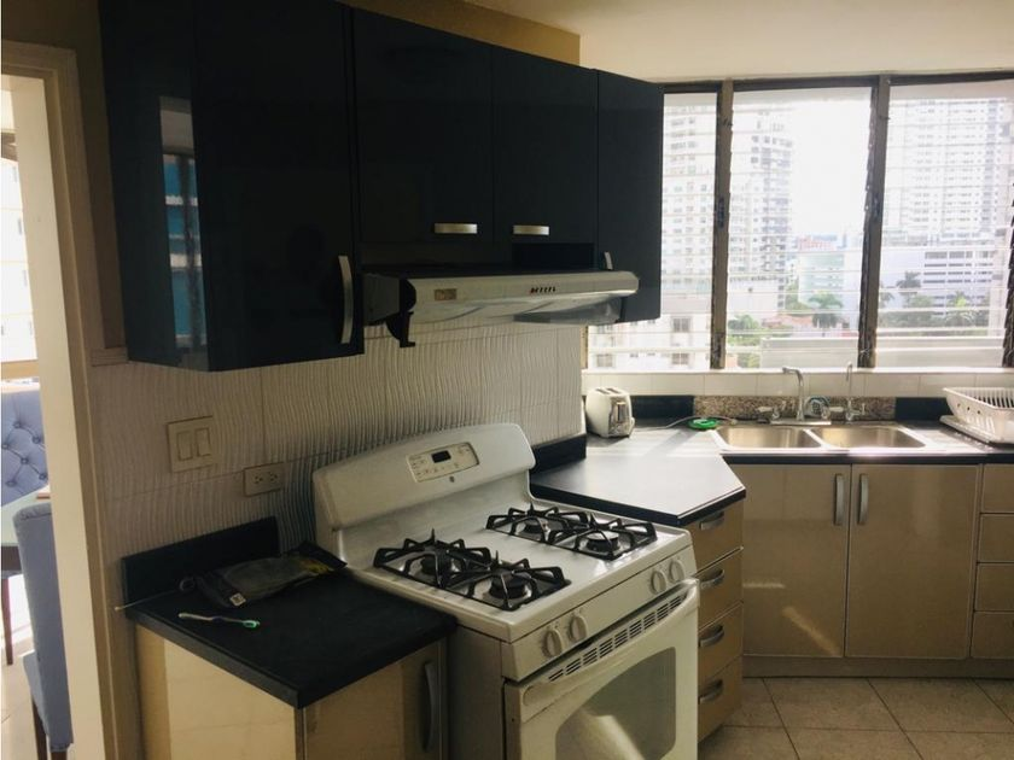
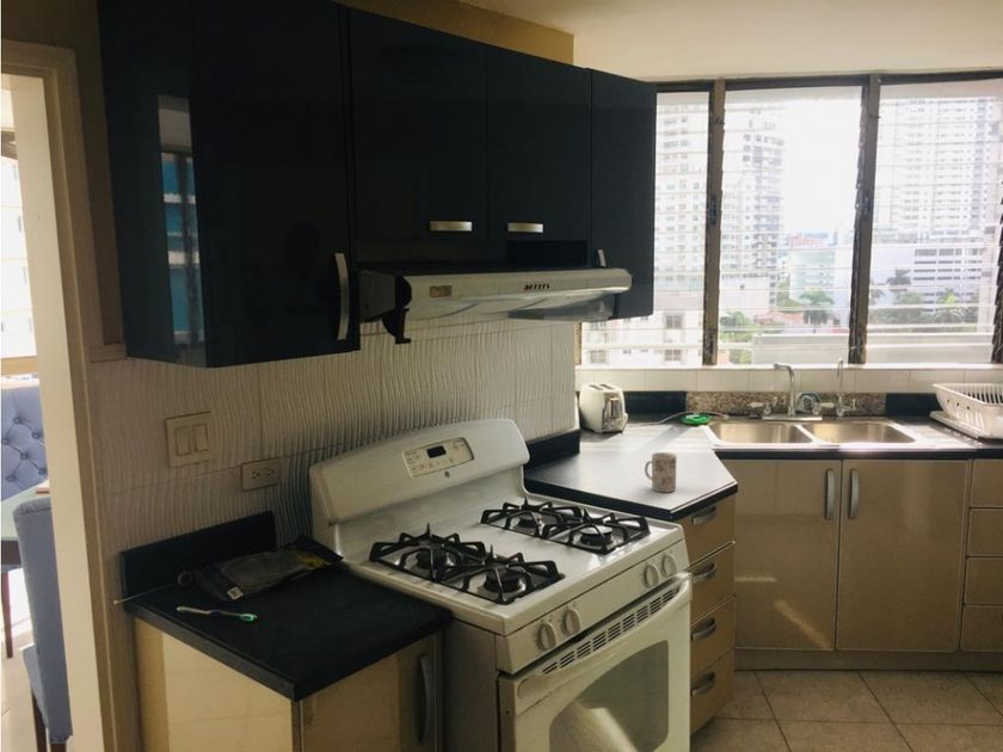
+ mug [644,451,677,493]
